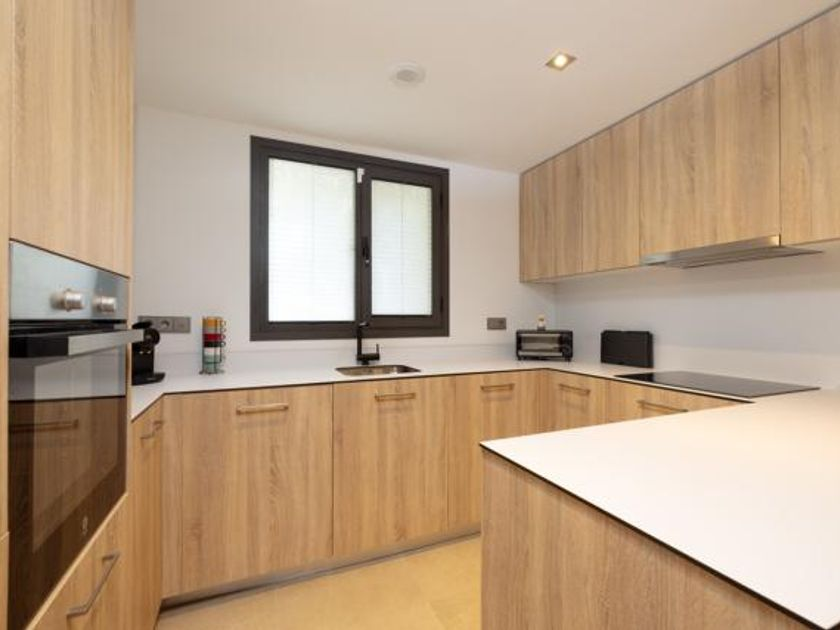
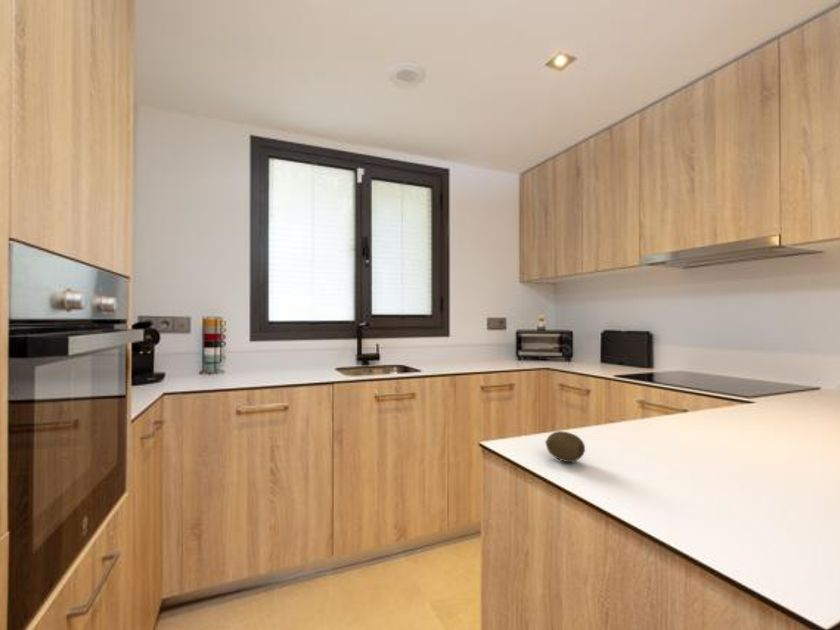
+ fruit [544,430,586,463]
